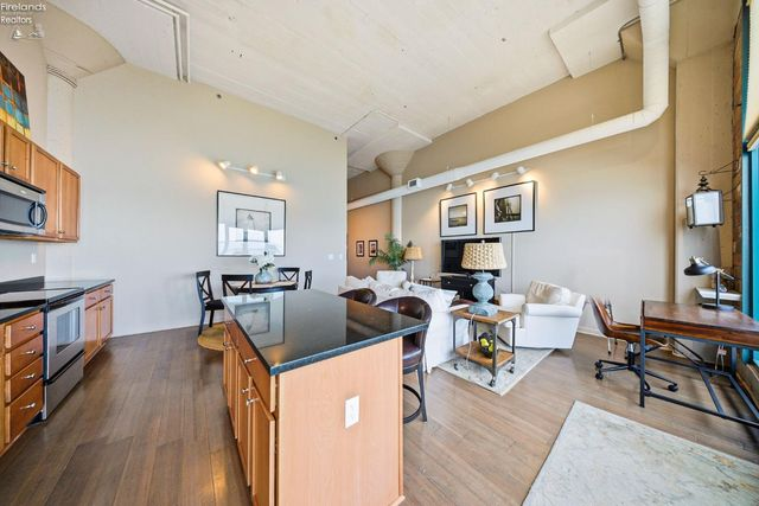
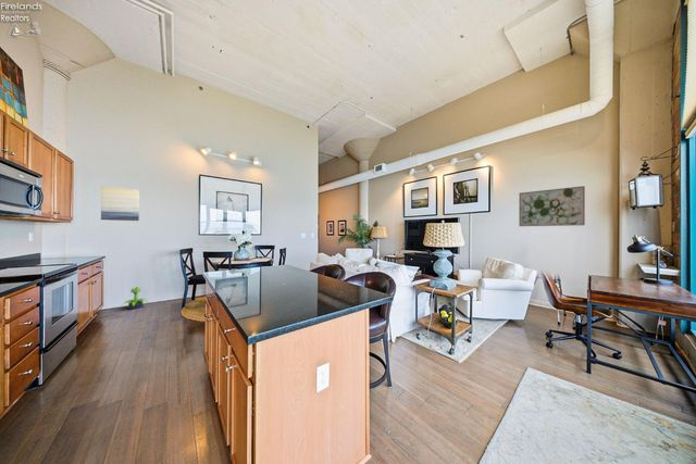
+ potted plant [122,286,148,310]
+ wall art [518,185,586,227]
+ wall art [100,186,140,222]
